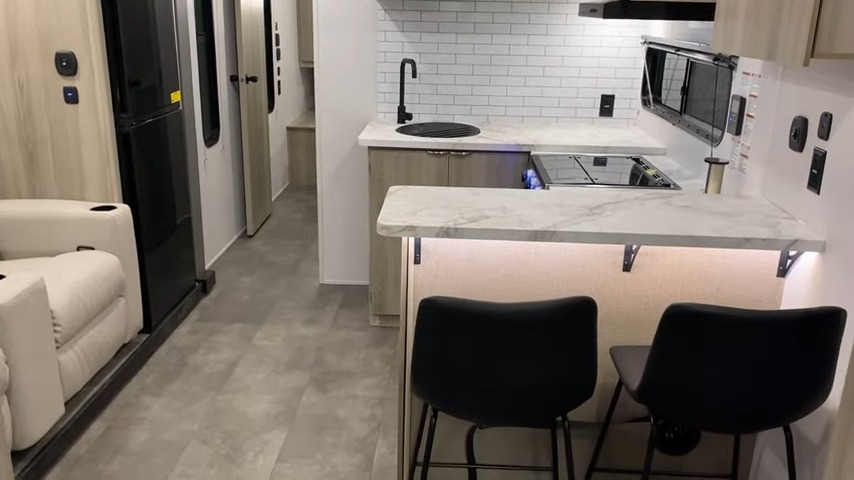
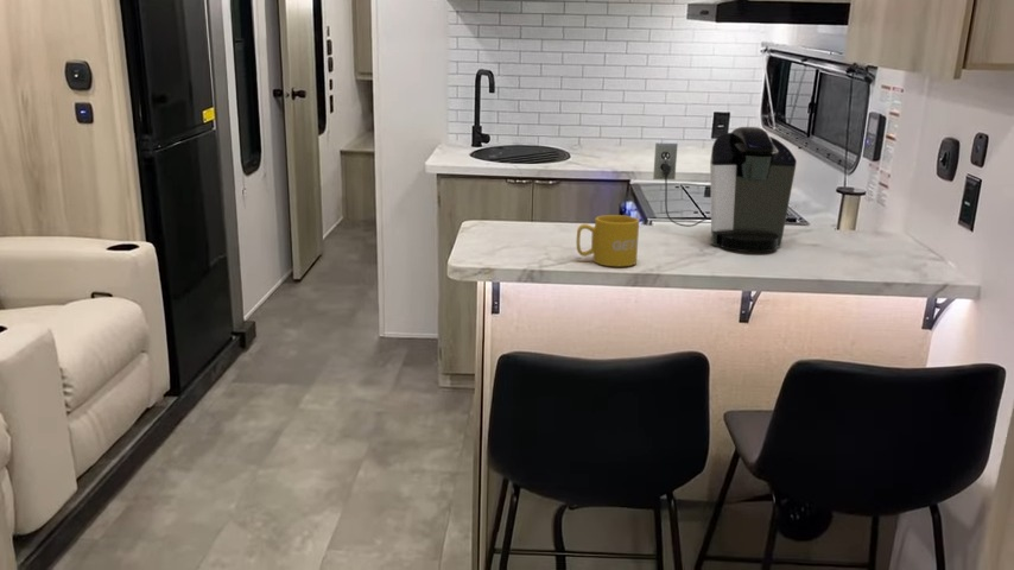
+ mug [576,214,640,267]
+ coffee maker [652,126,798,253]
